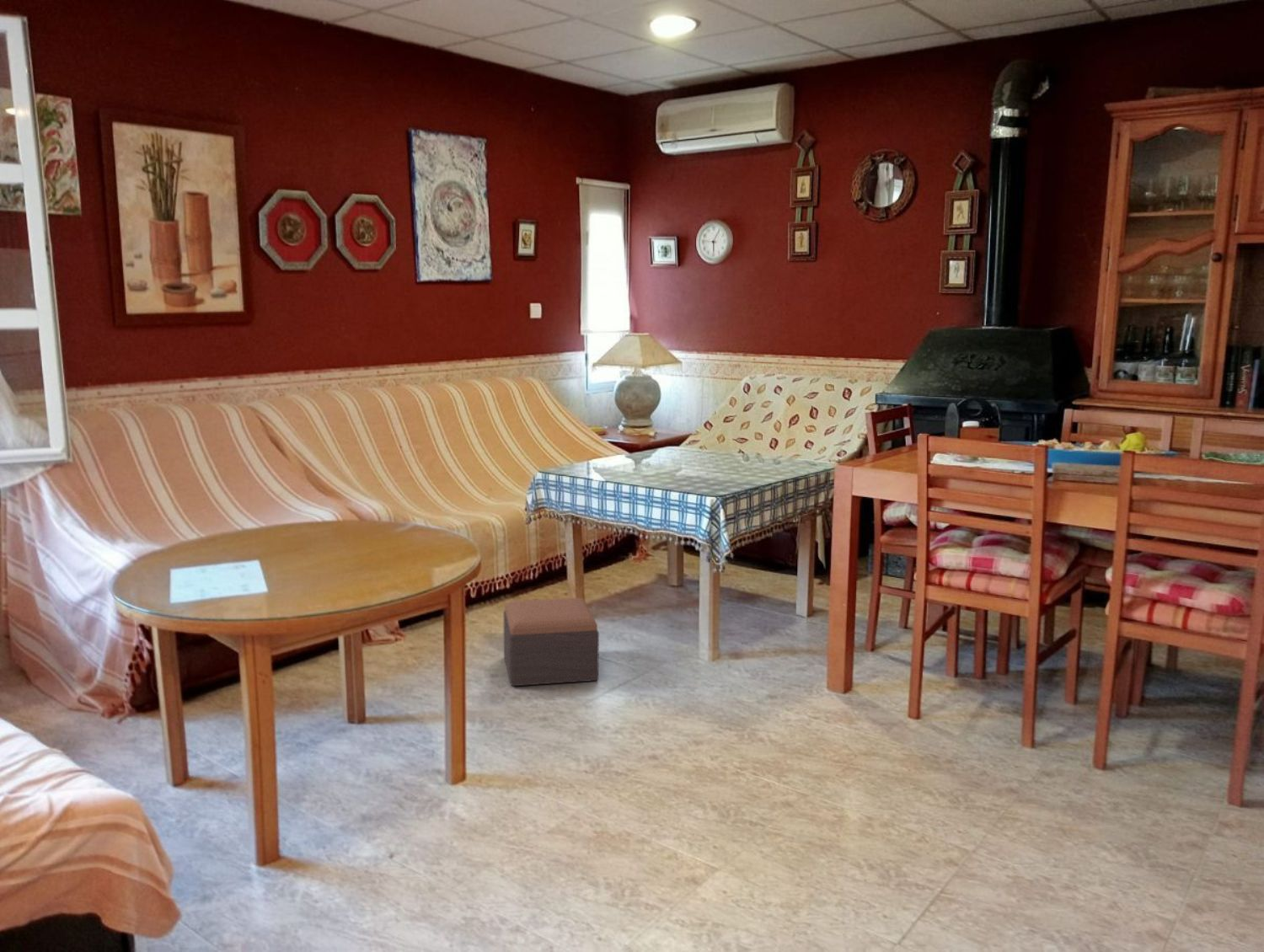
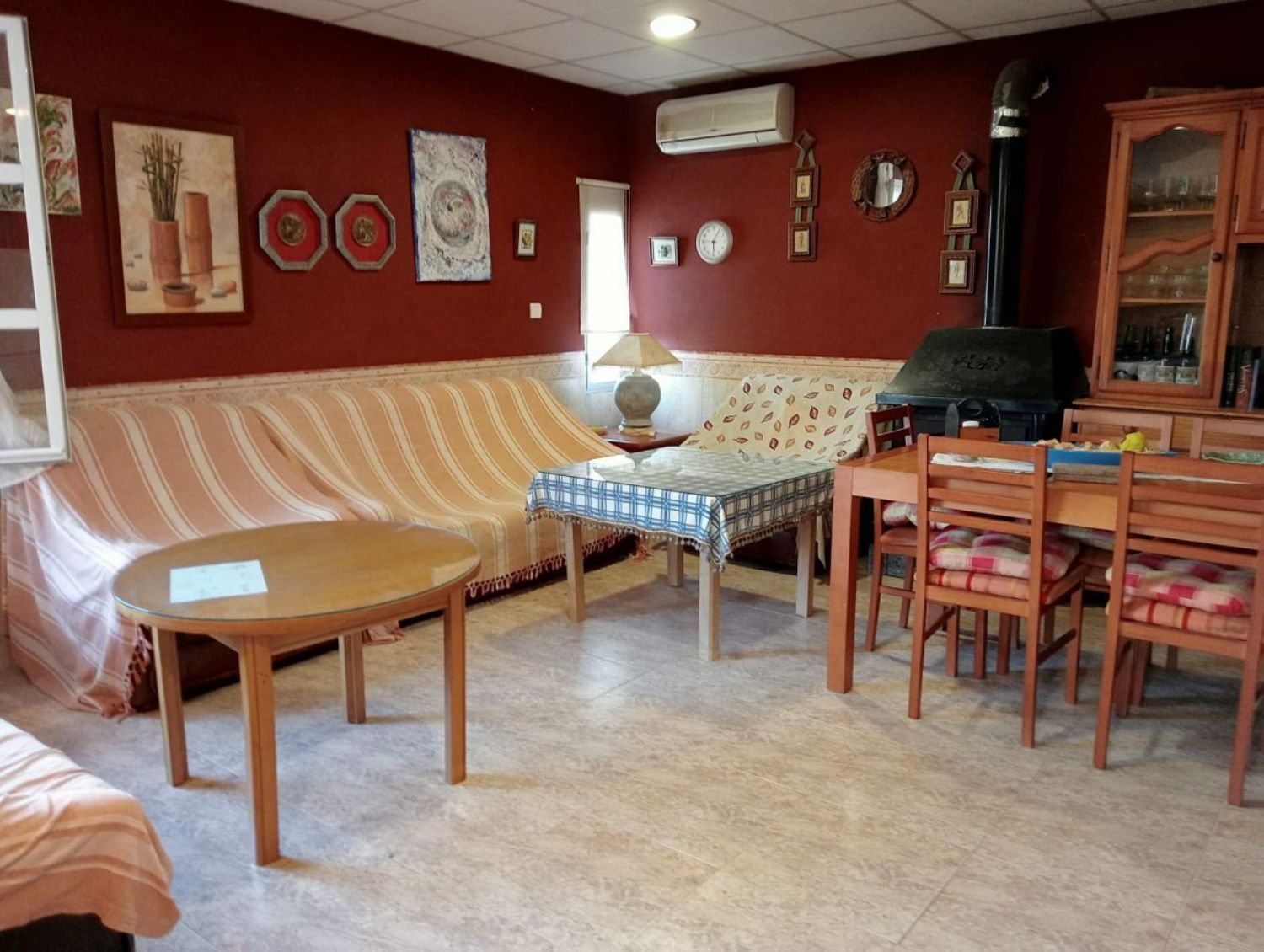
- footstool [502,597,600,687]
